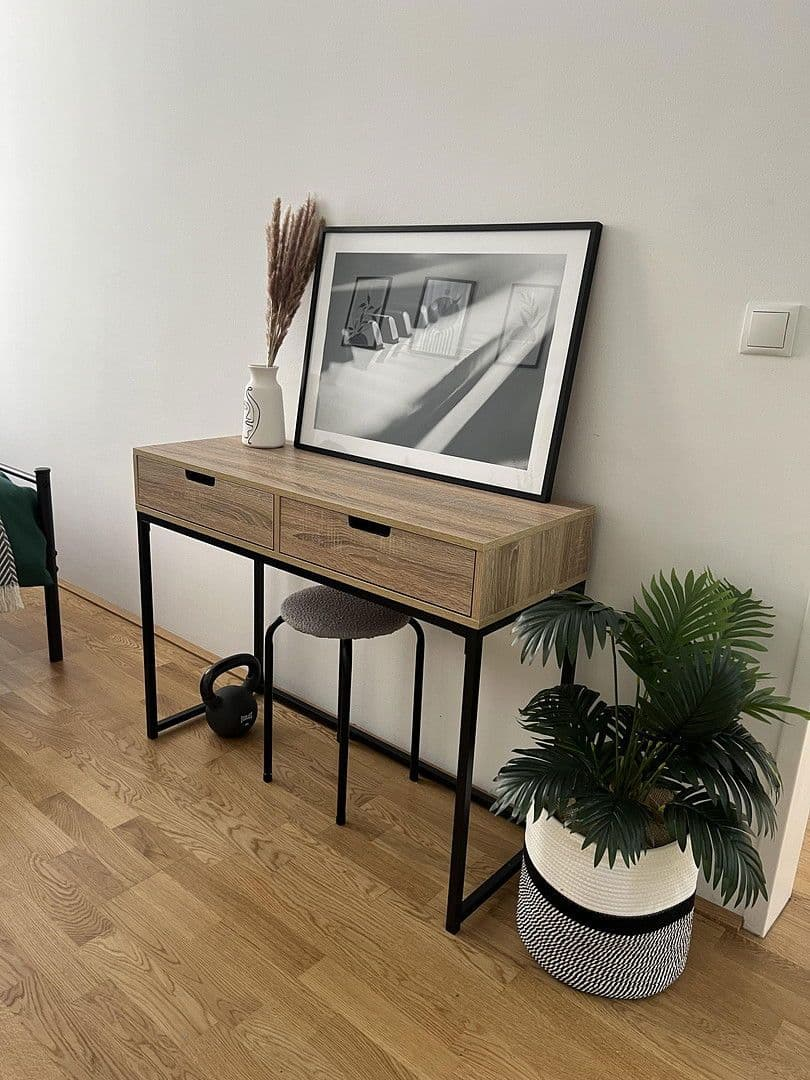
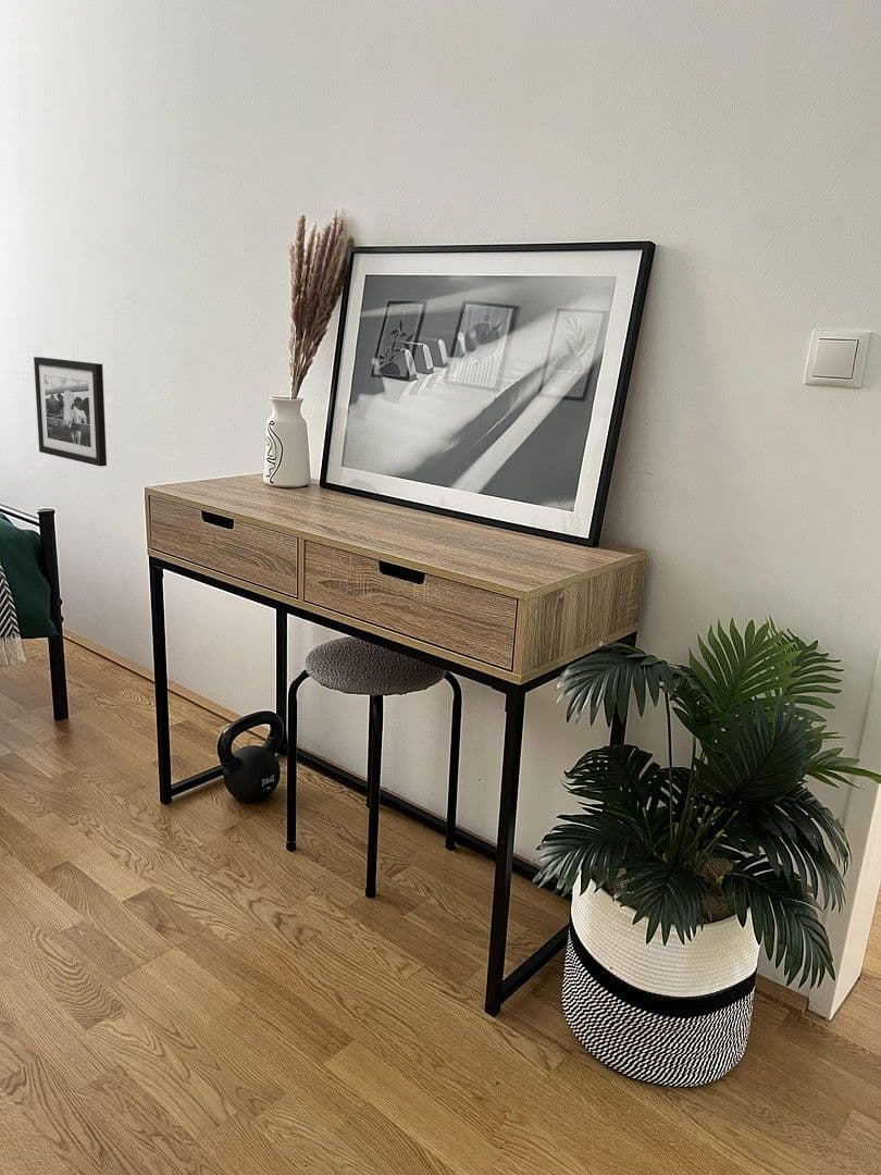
+ picture frame [33,356,108,468]
